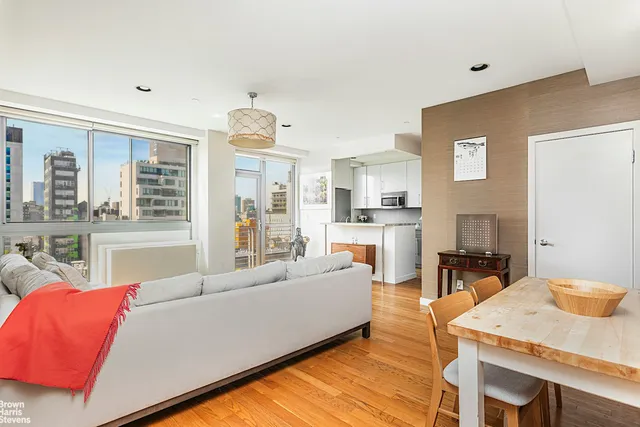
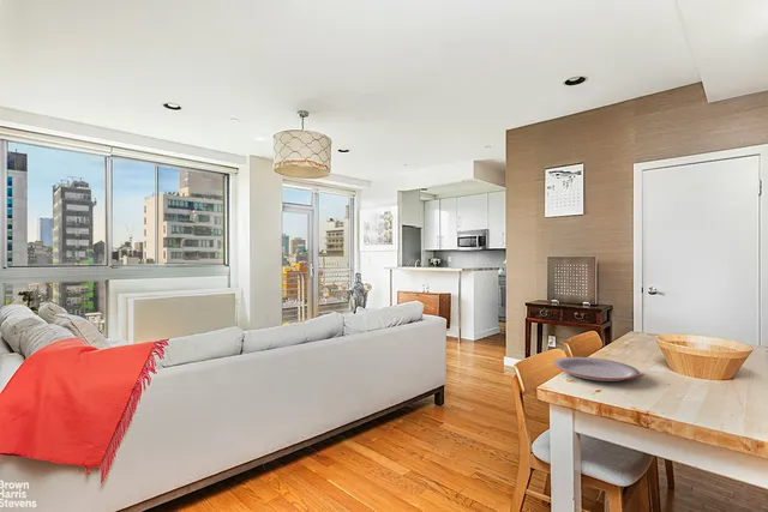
+ plate [553,356,641,383]
